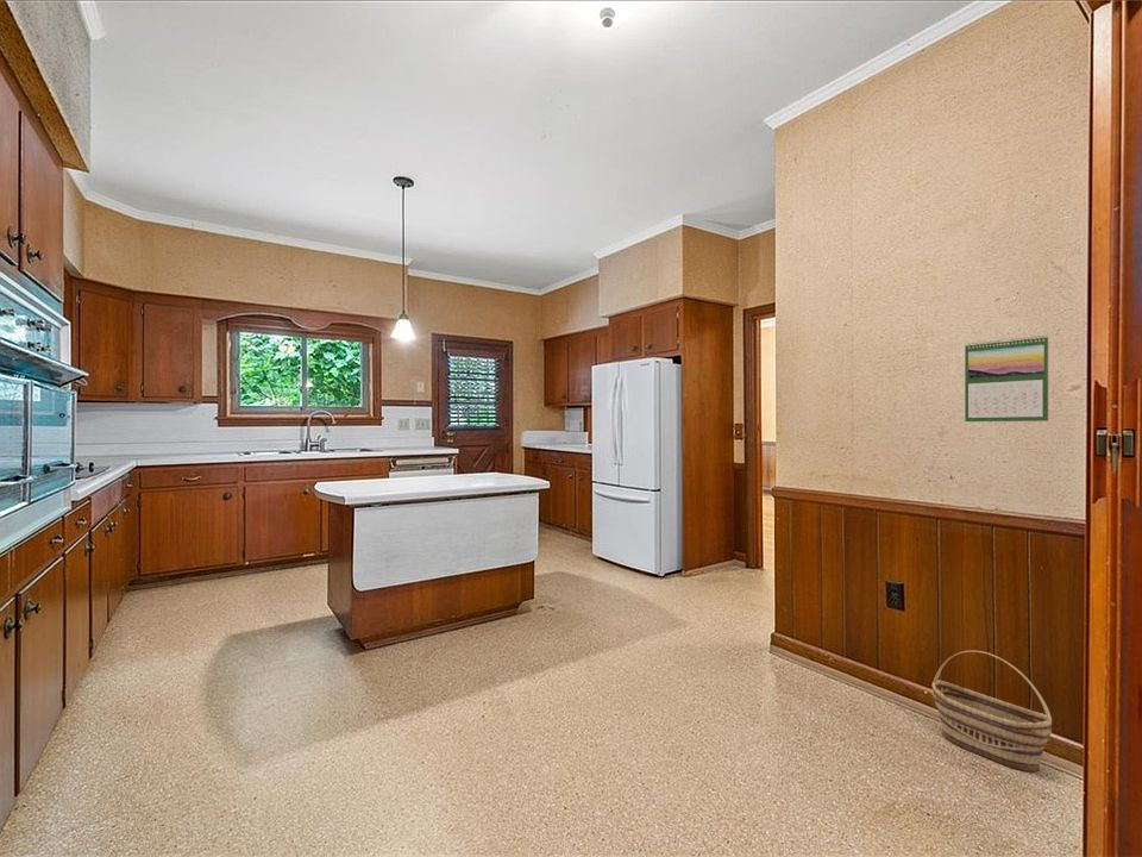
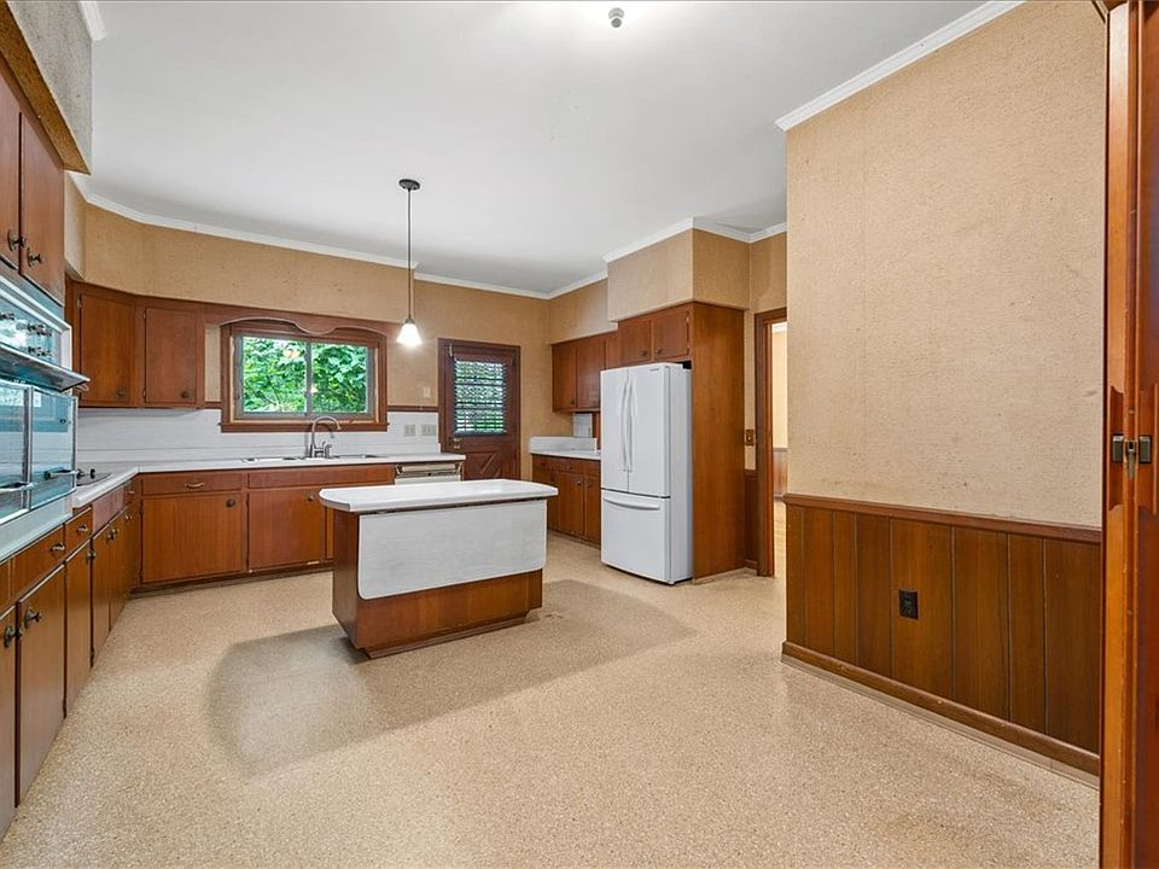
- calendar [964,334,1049,423]
- basket [931,650,1053,772]
